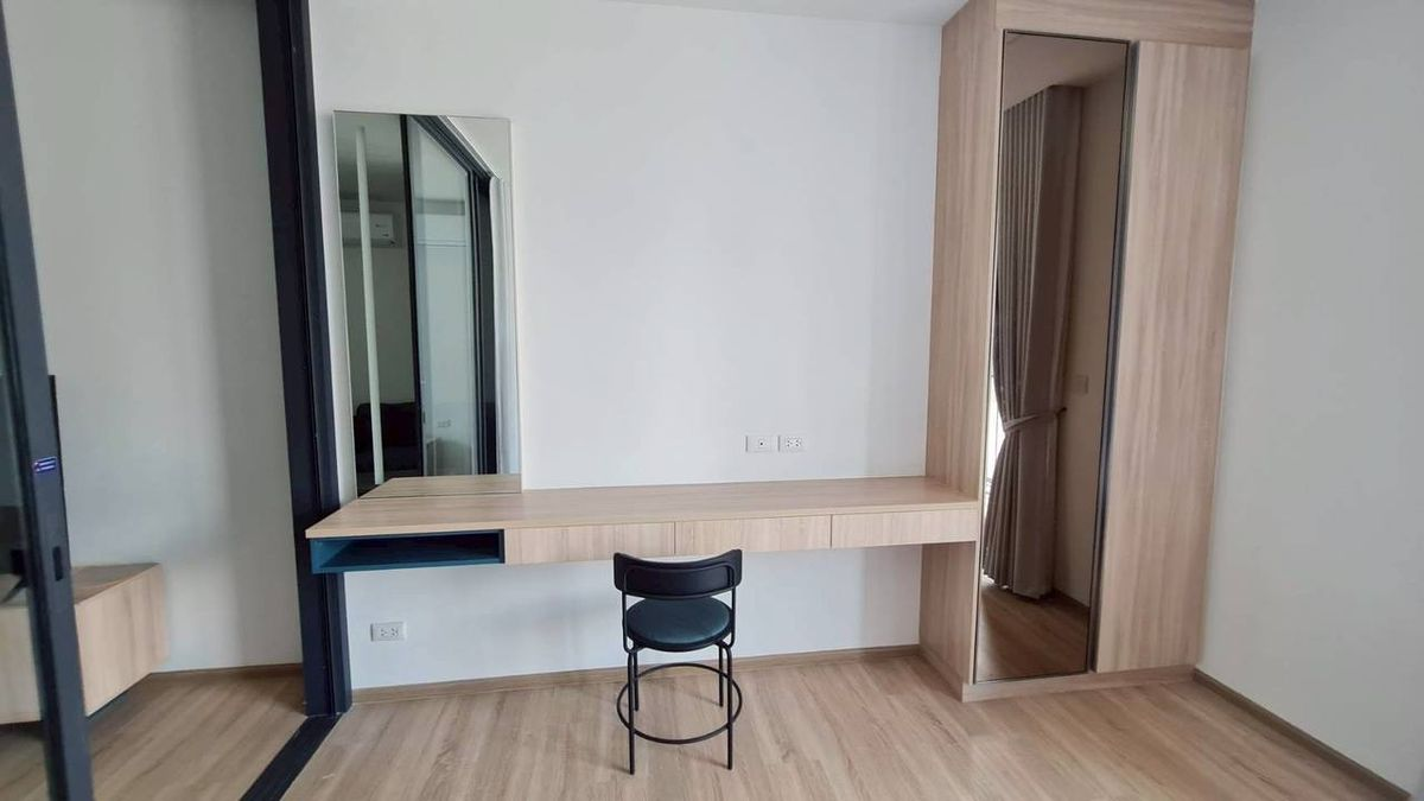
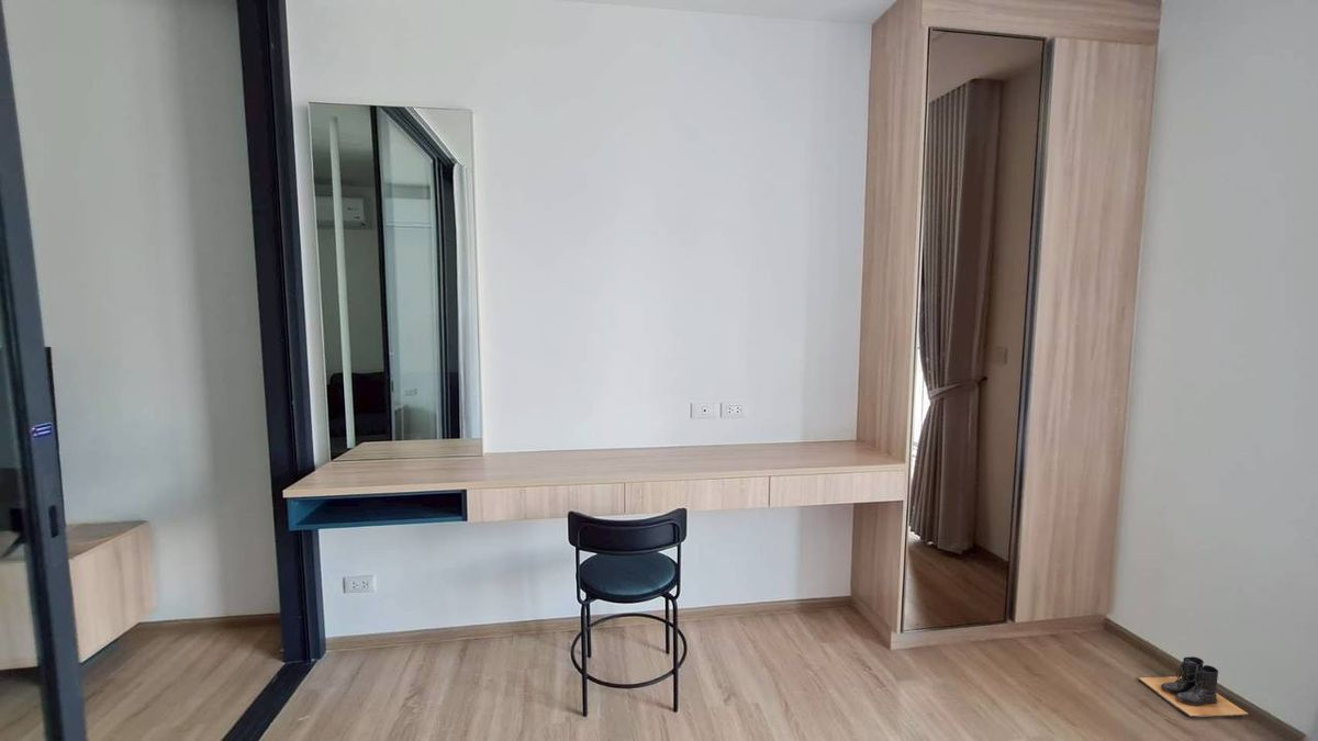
+ boots [1137,655,1250,718]
